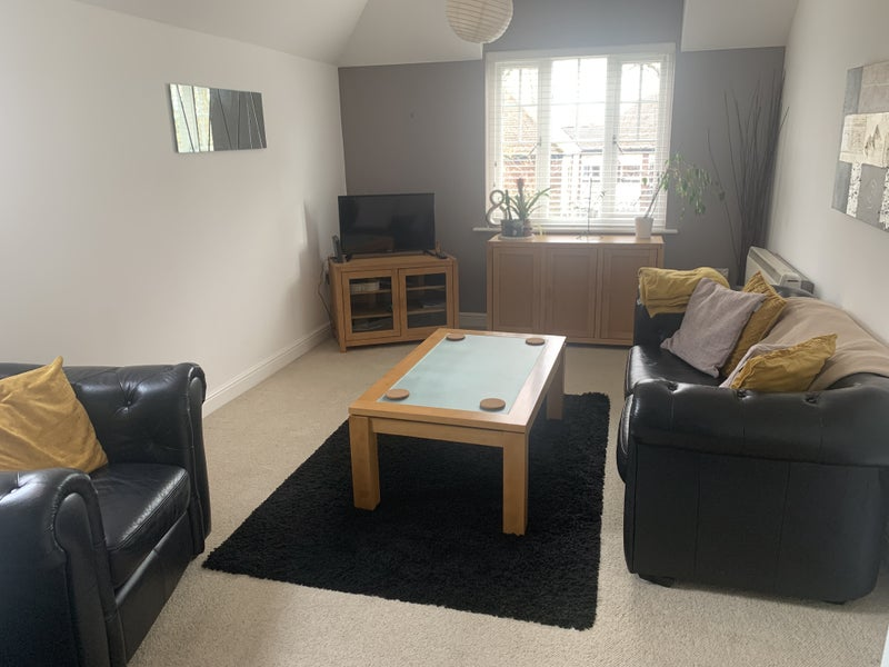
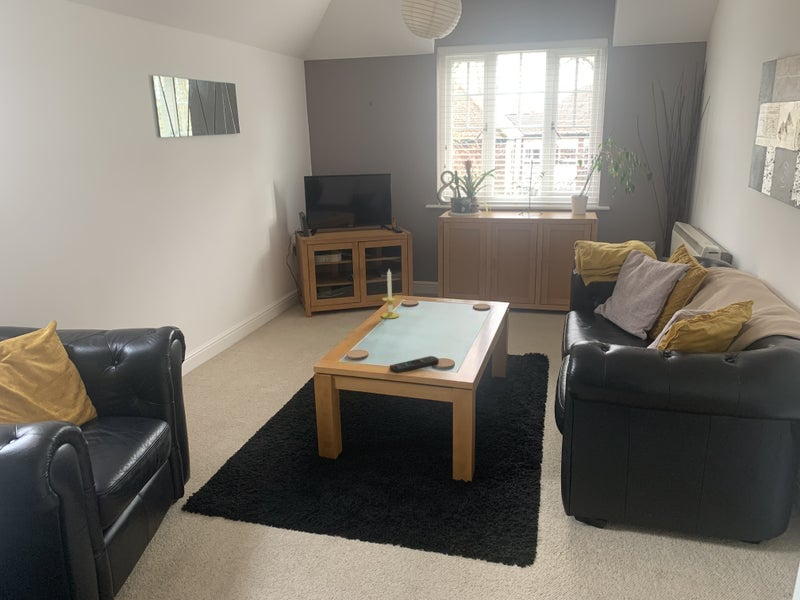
+ candle [381,269,400,319]
+ remote control [389,355,440,374]
